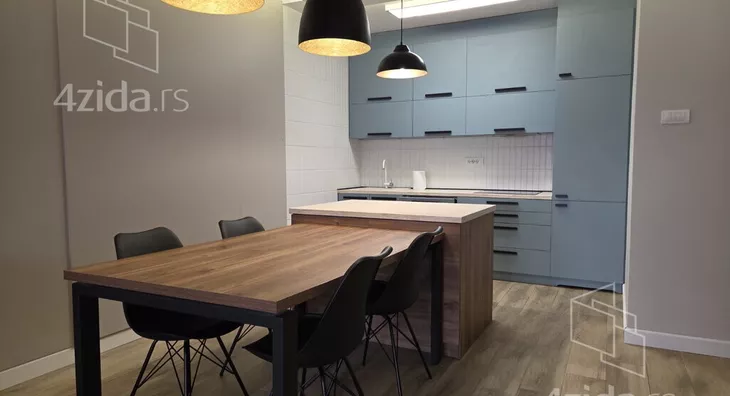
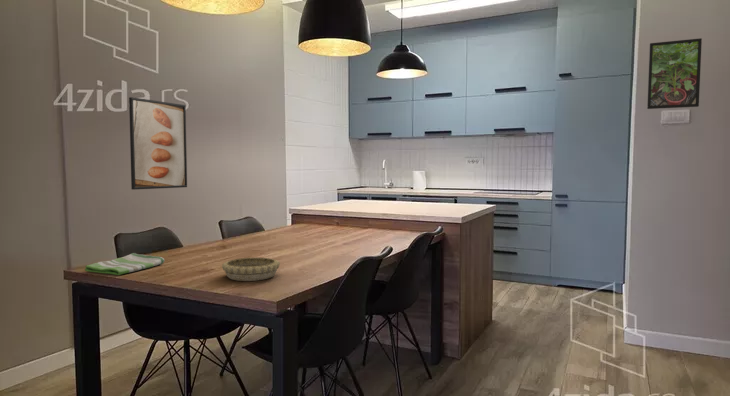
+ decorative bowl [221,257,281,282]
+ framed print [128,96,188,191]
+ dish towel [84,252,166,276]
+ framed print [646,37,703,110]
